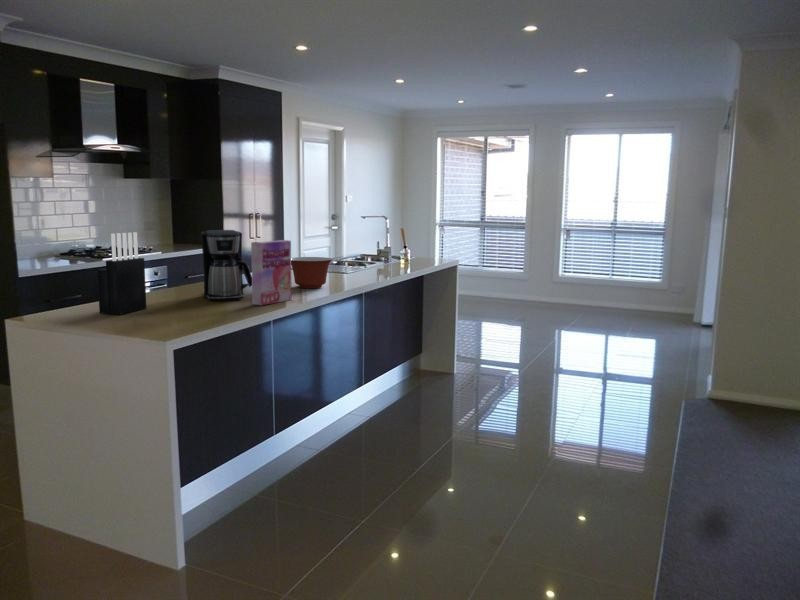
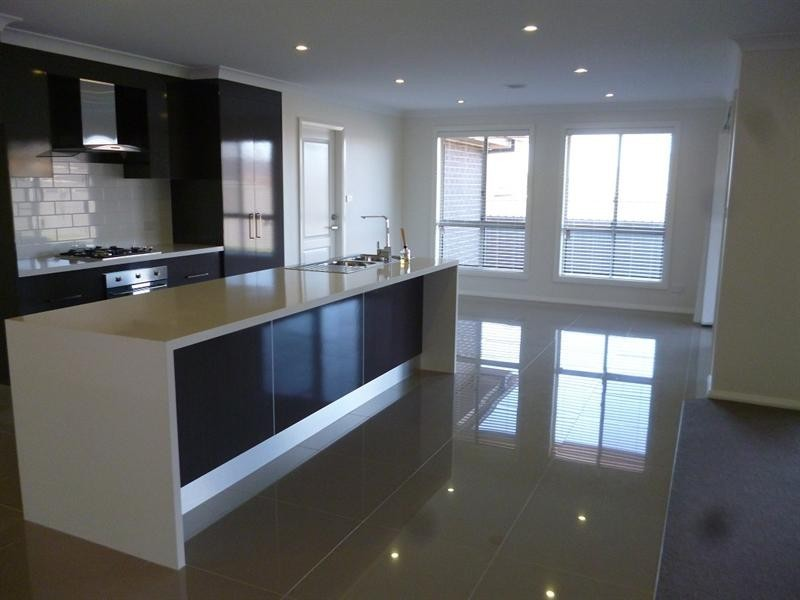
- mixing bowl [291,256,333,289]
- coffee maker [200,229,252,301]
- cereal box [250,239,293,306]
- knife block [96,231,148,316]
